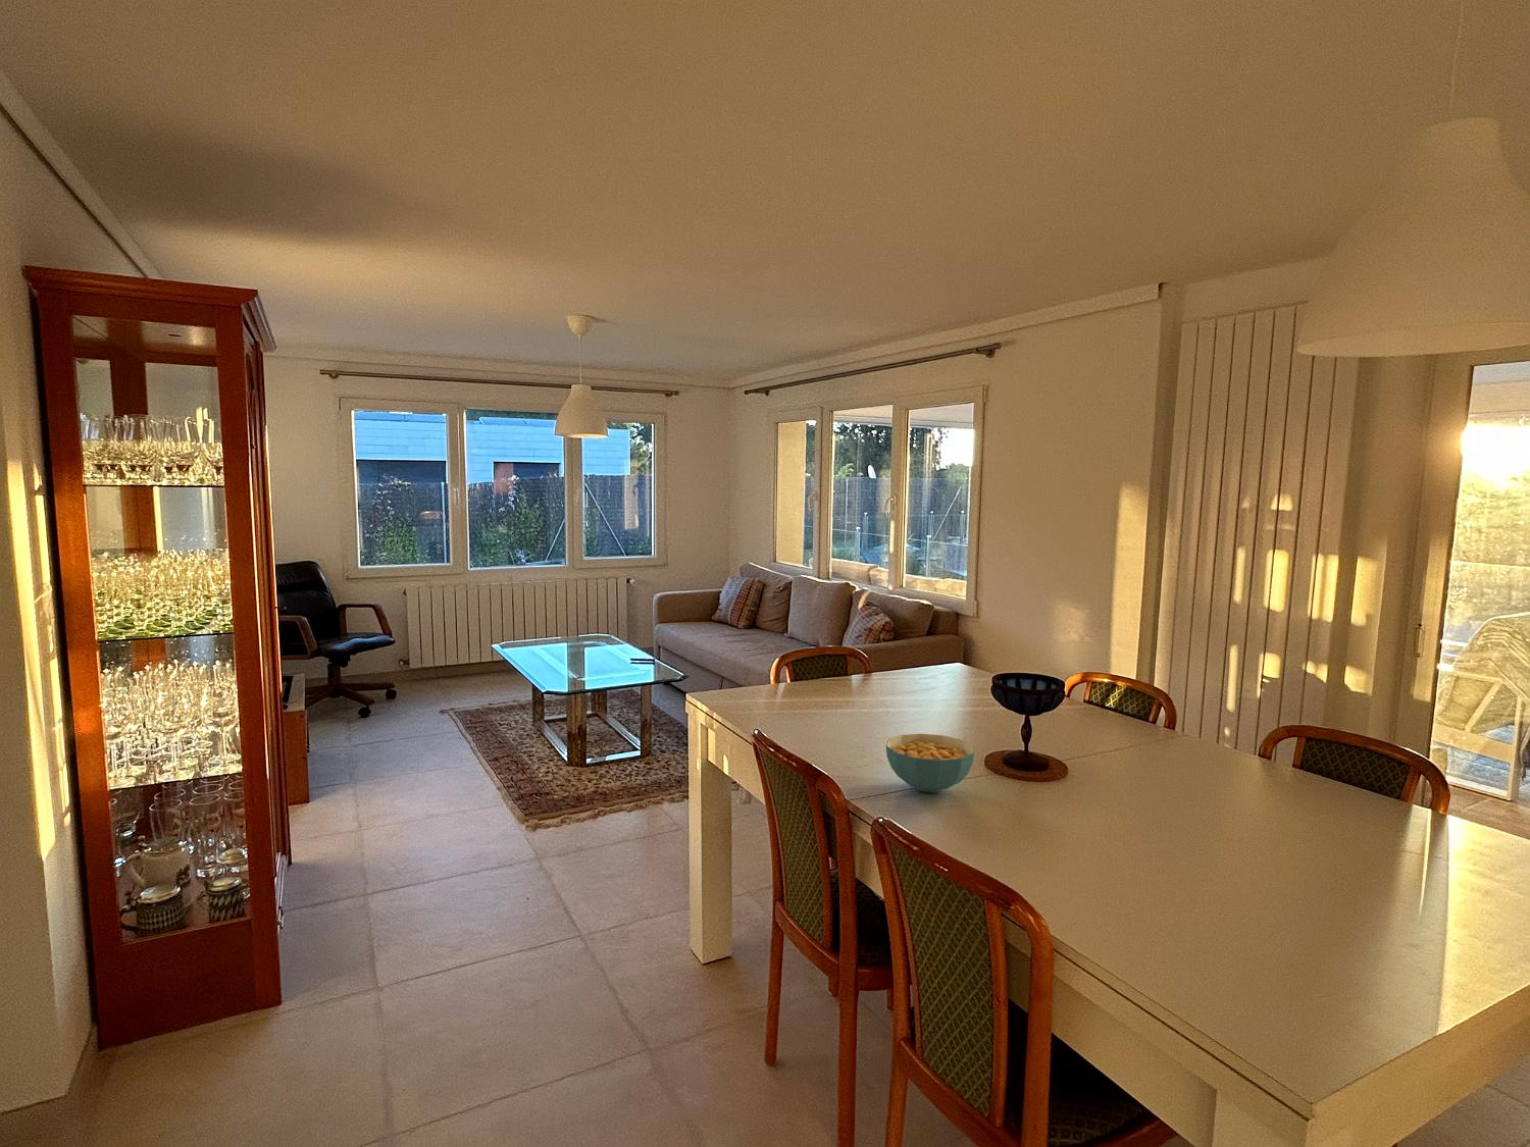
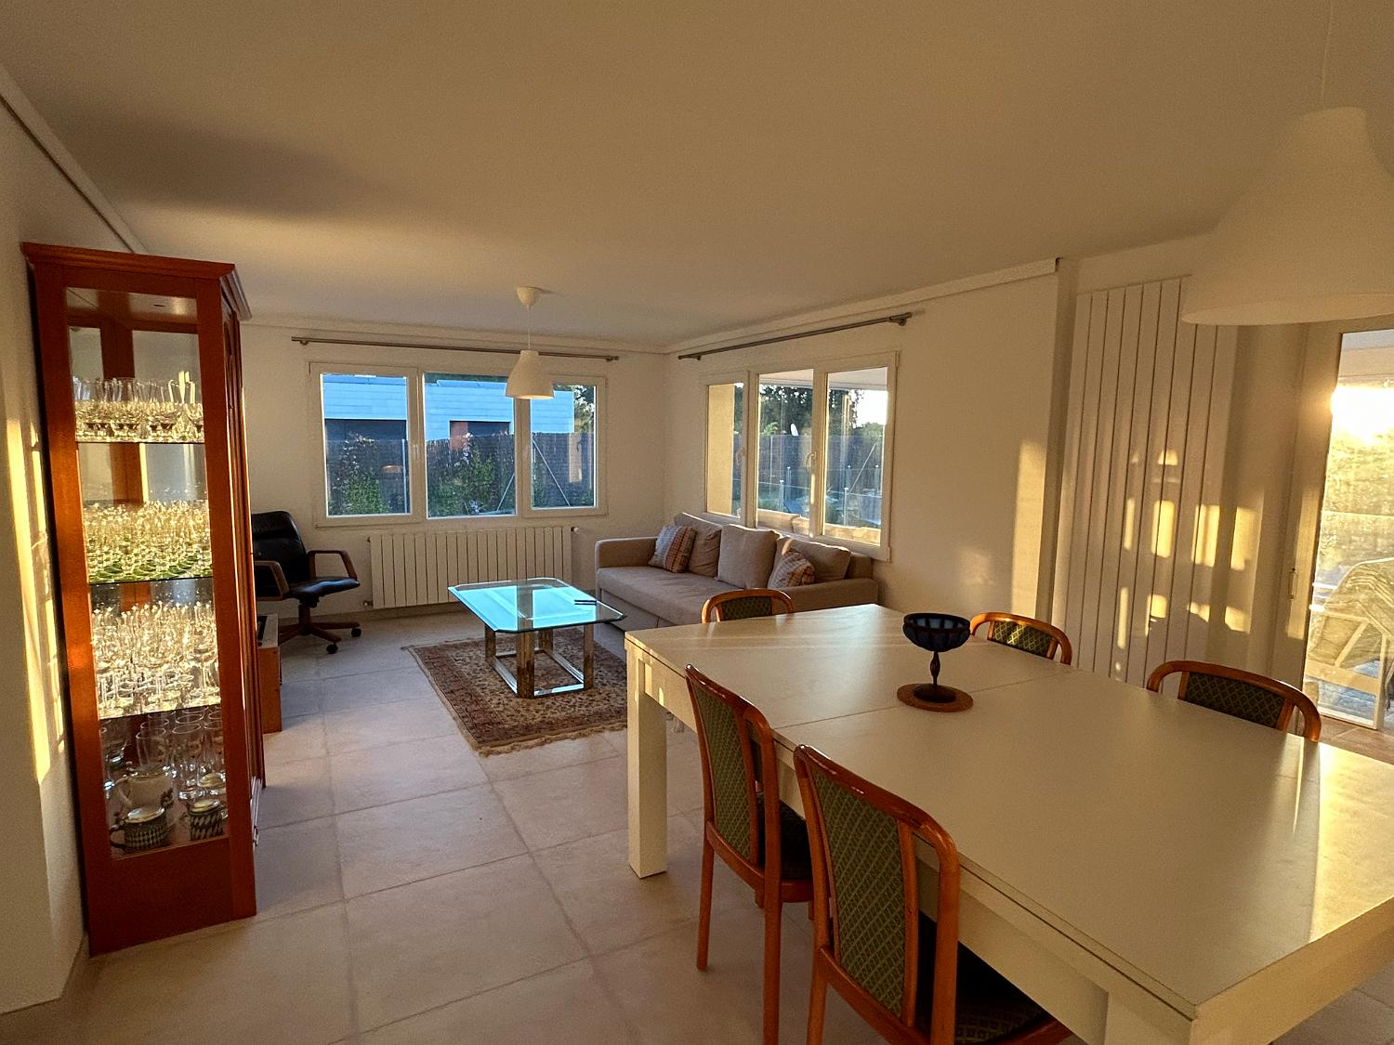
- cereal bowl [885,733,975,793]
